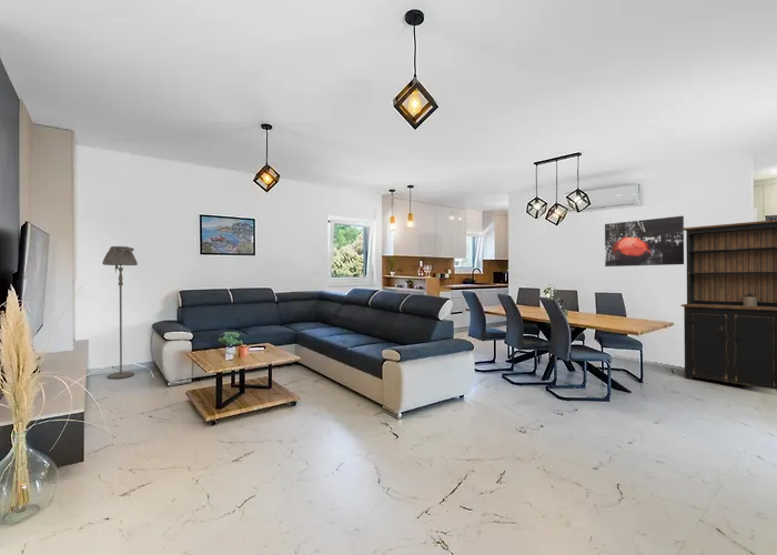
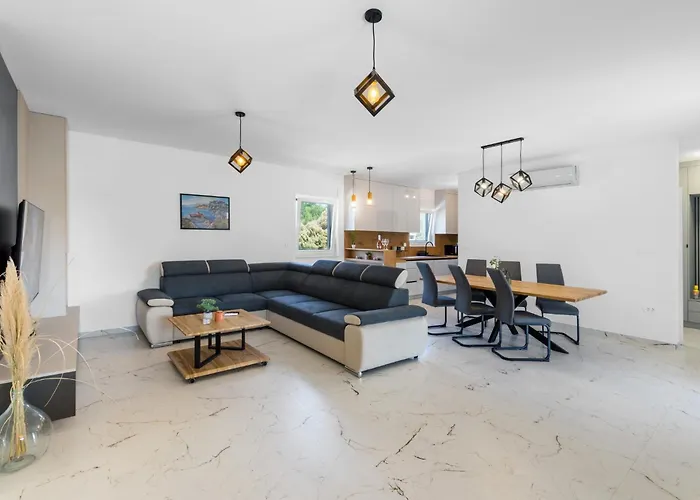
- wall art [604,215,685,268]
- bookshelf [680,219,777,392]
- floor lamp [101,245,139,380]
